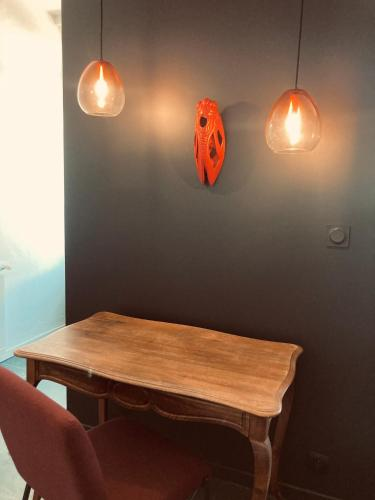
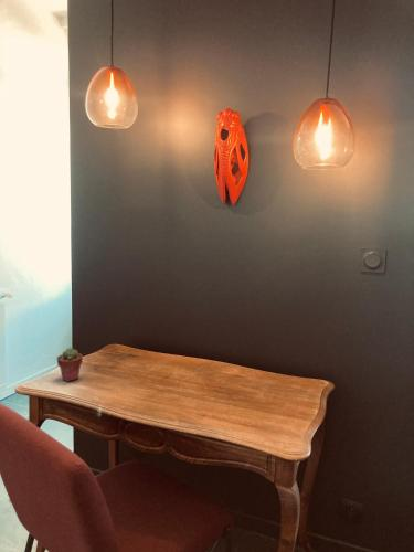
+ potted succulent [56,347,84,383]
